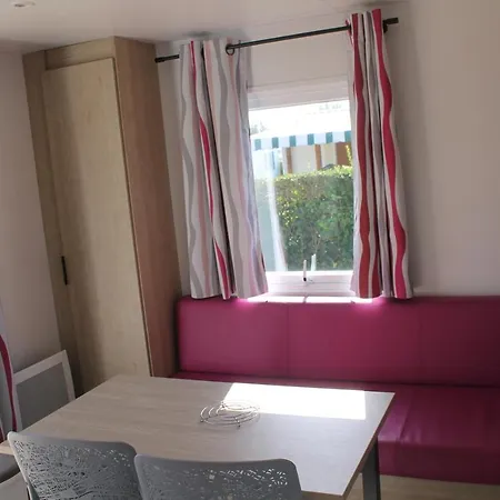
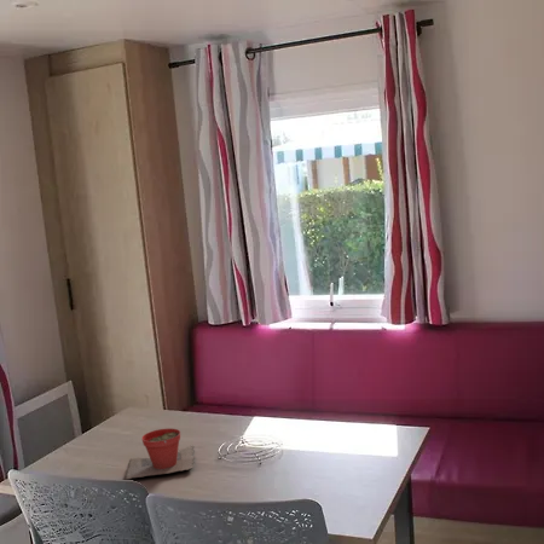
+ plant pot [125,427,196,480]
